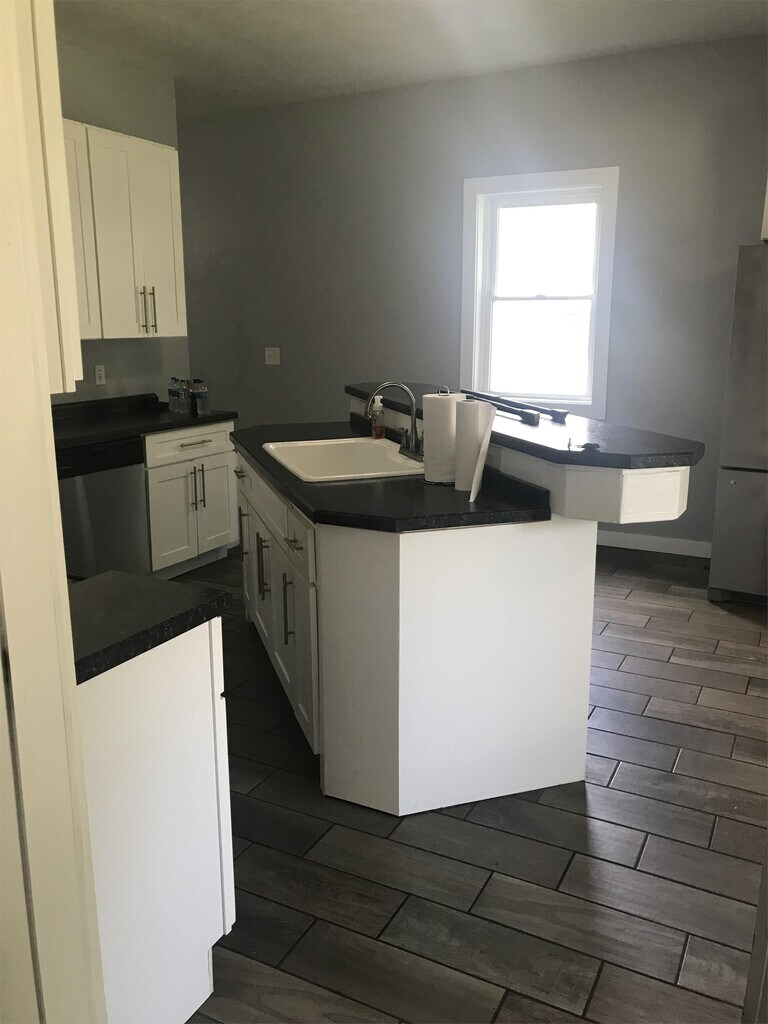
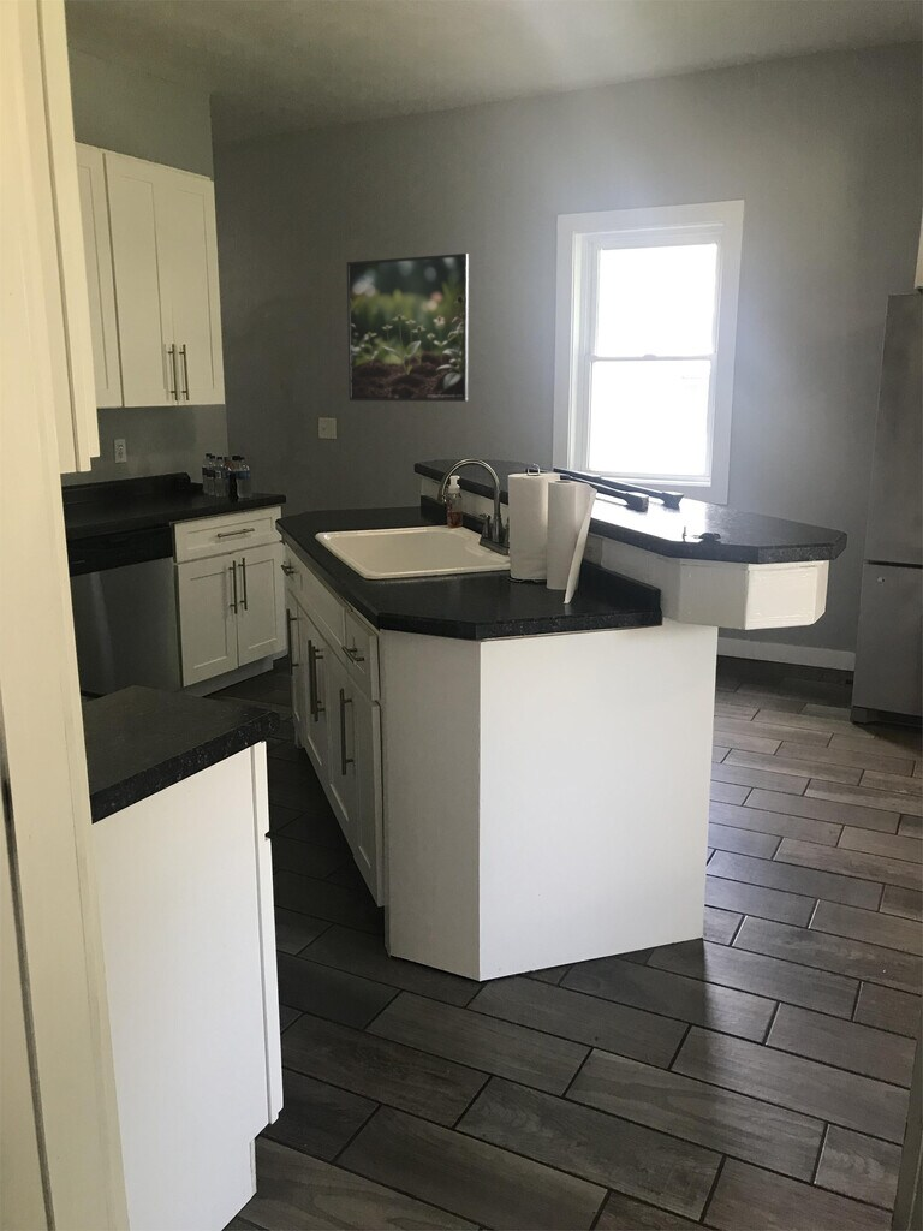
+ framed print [346,252,470,403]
